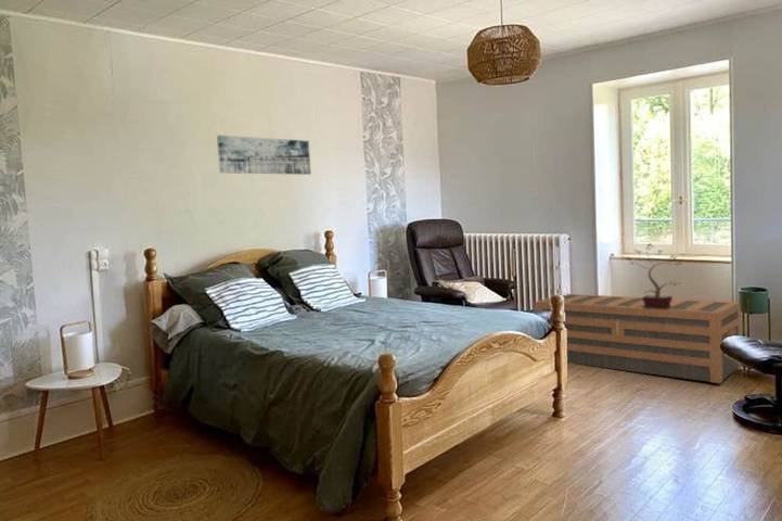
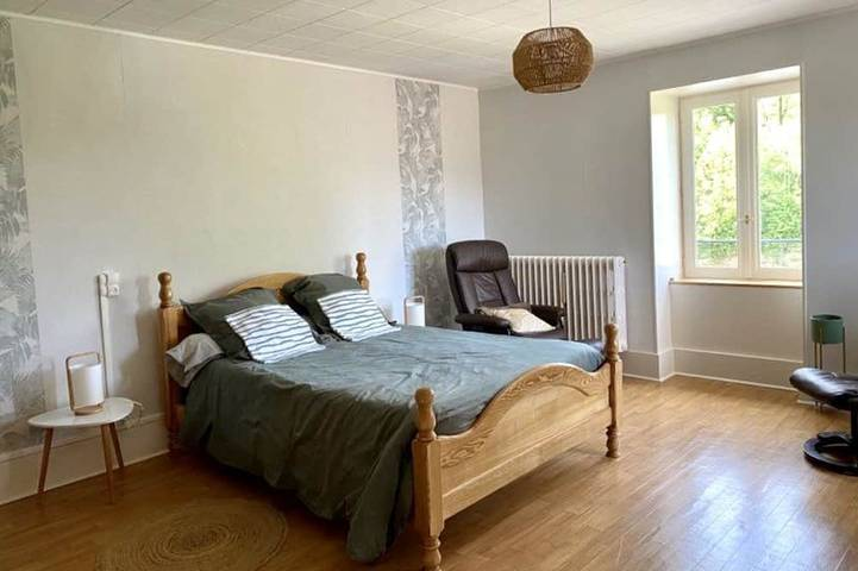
- storage bench [534,293,742,384]
- wall art [216,134,311,176]
- potted plant [621,242,683,309]
